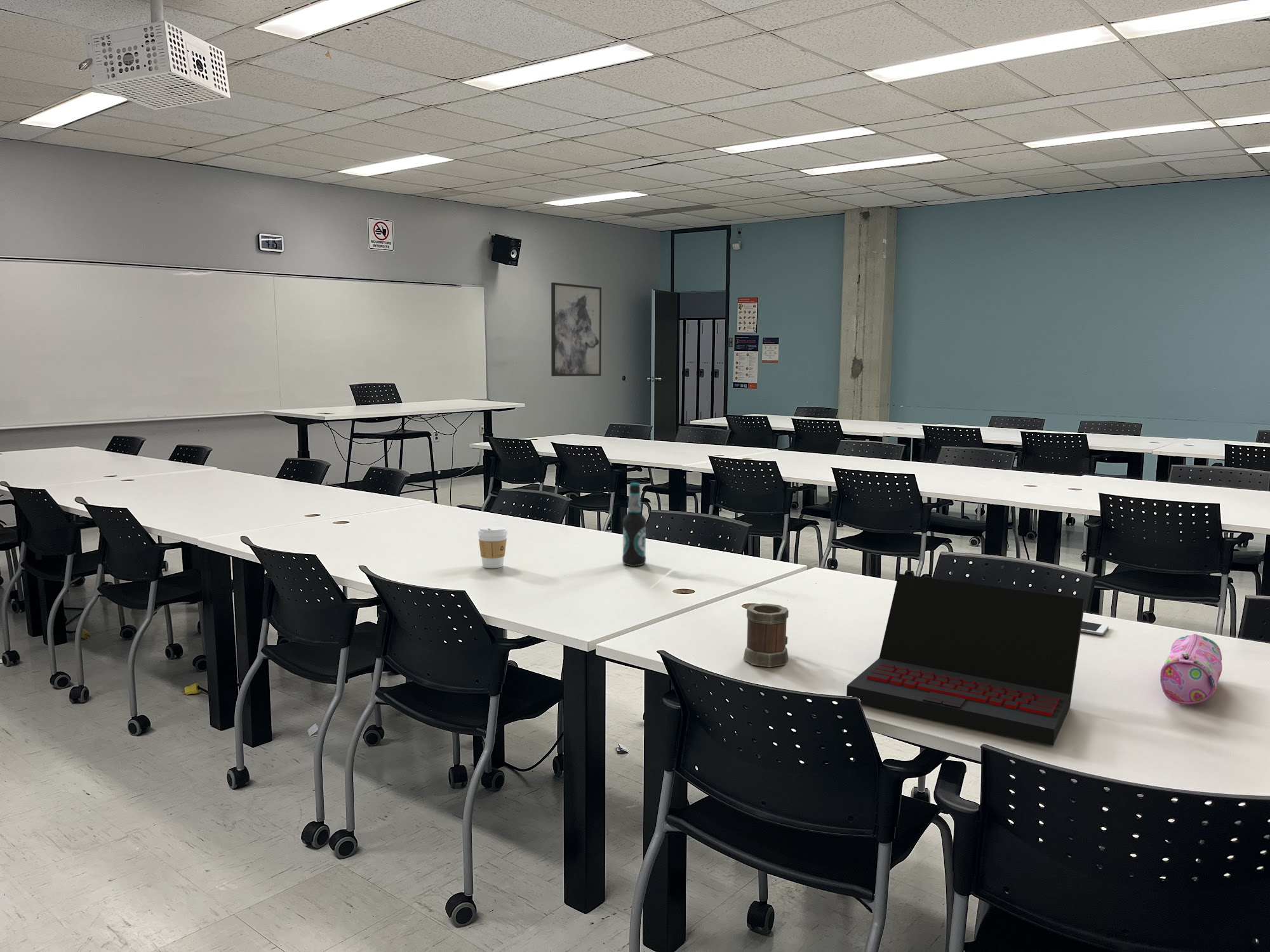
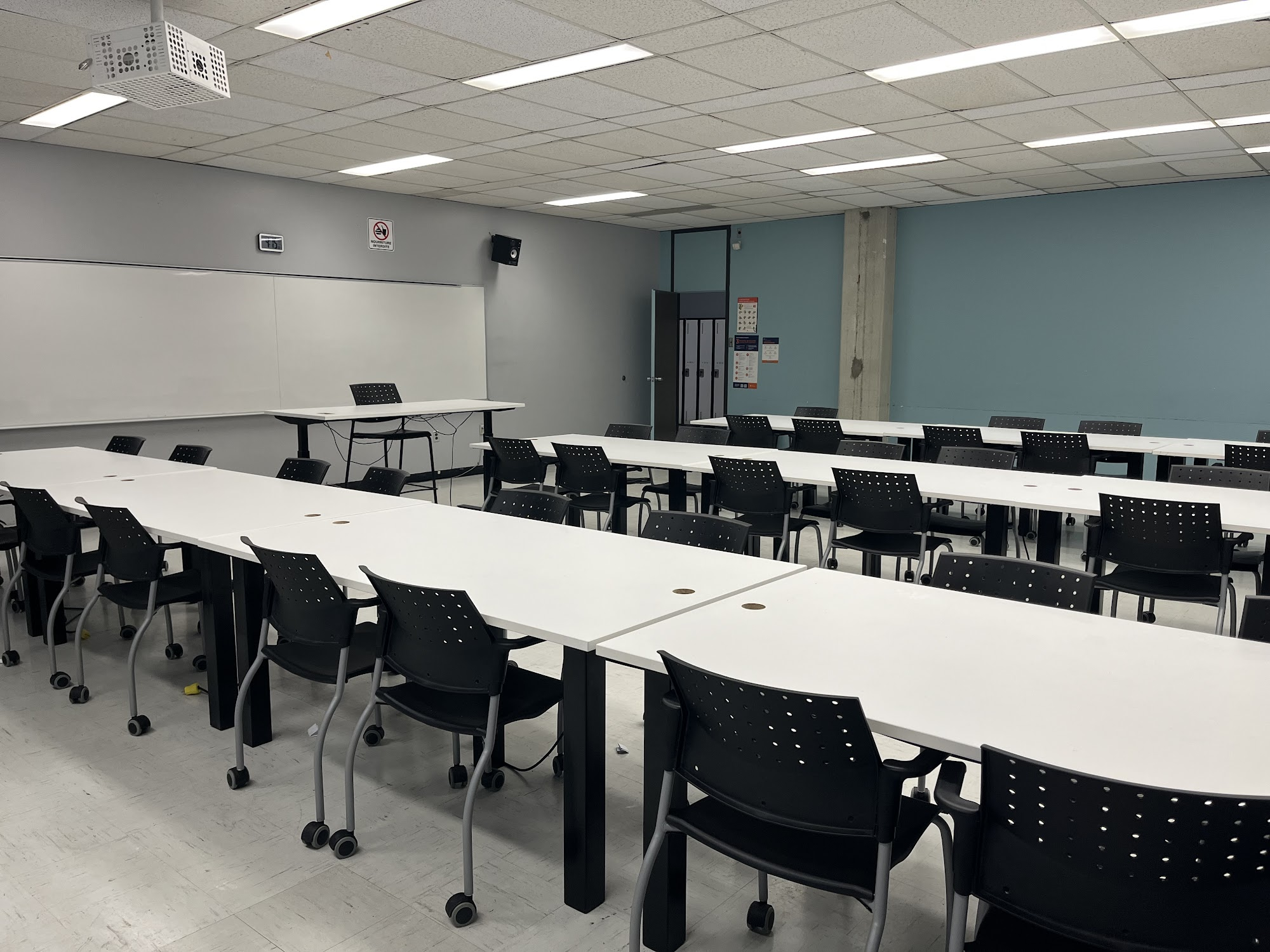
- cell phone [1081,620,1109,636]
- bottle [622,482,647,567]
- mug [743,603,789,668]
- wall art [551,282,602,377]
- laptop [846,573,1085,746]
- coffee cup [478,526,508,569]
- pencil case [1160,633,1222,705]
